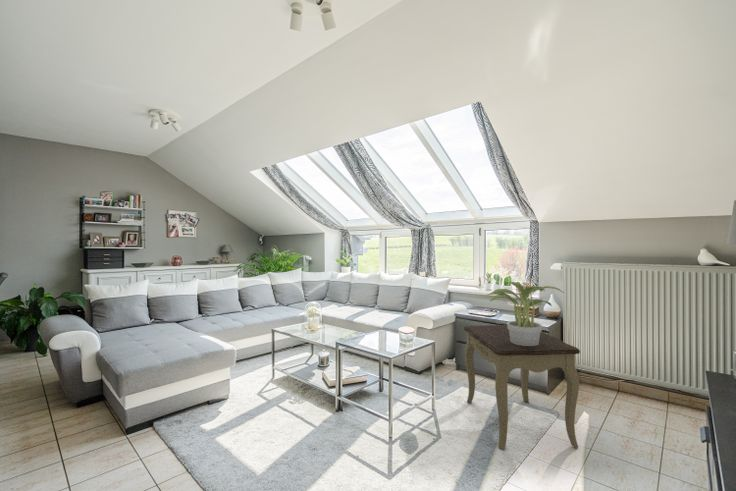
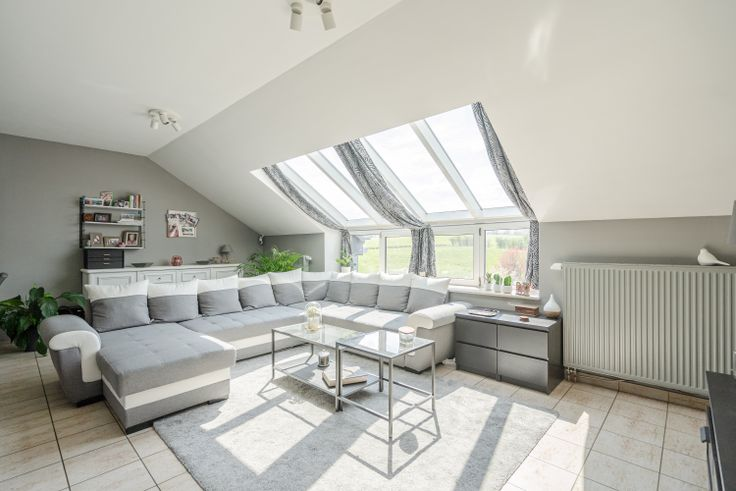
- side table [463,324,581,451]
- potted plant [486,281,565,346]
